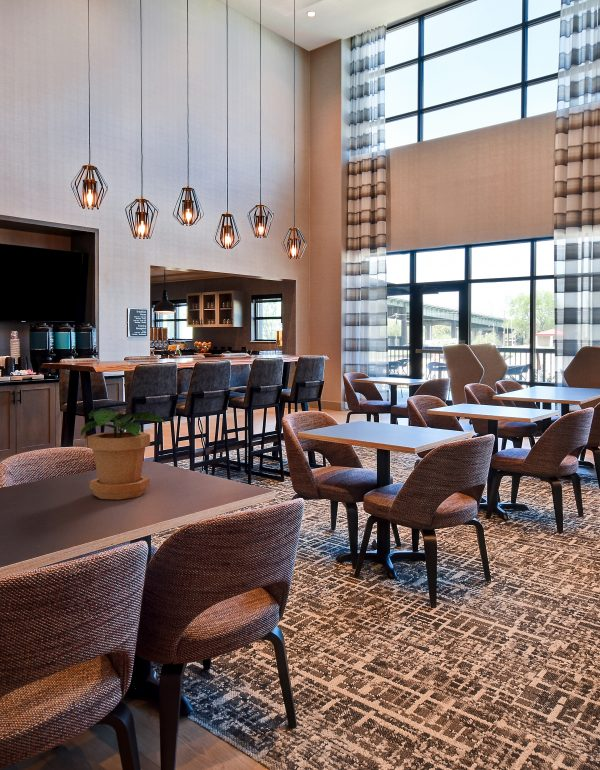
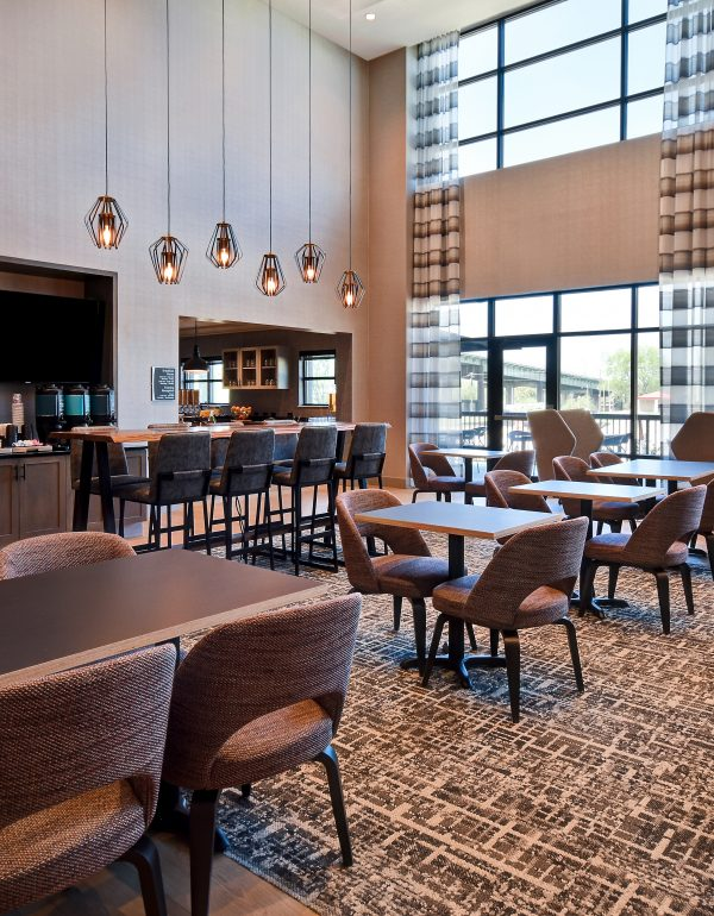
- potted plant [80,407,166,501]
